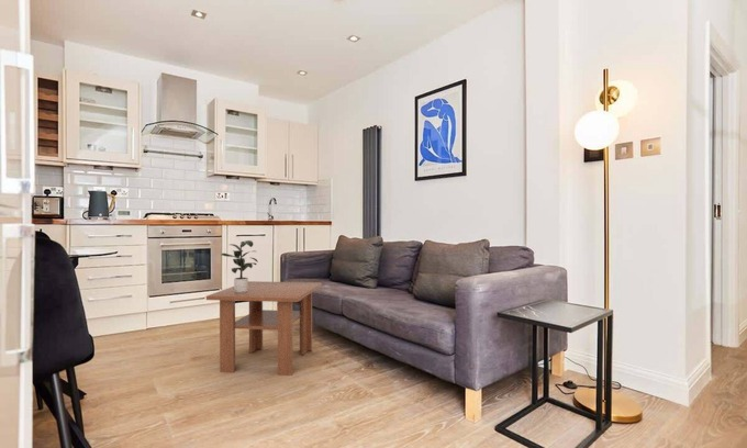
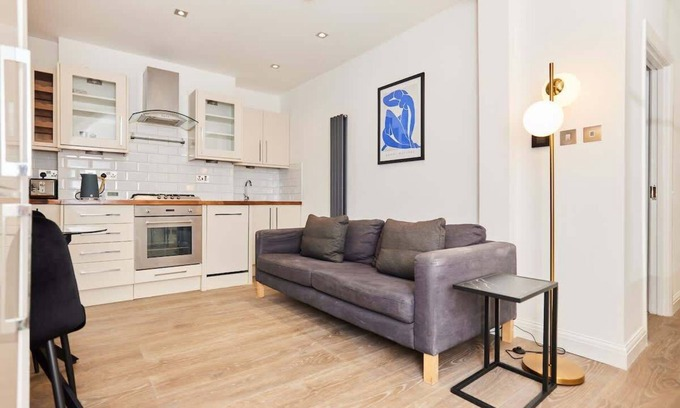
- potted plant [221,239,259,293]
- coffee table [205,280,323,377]
